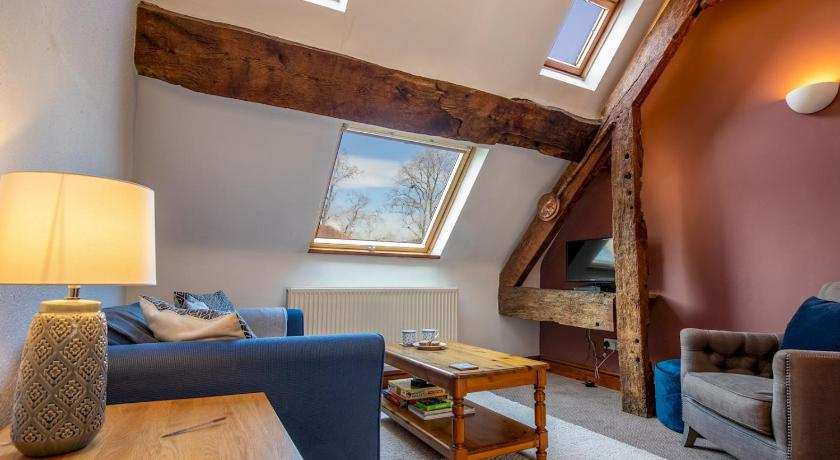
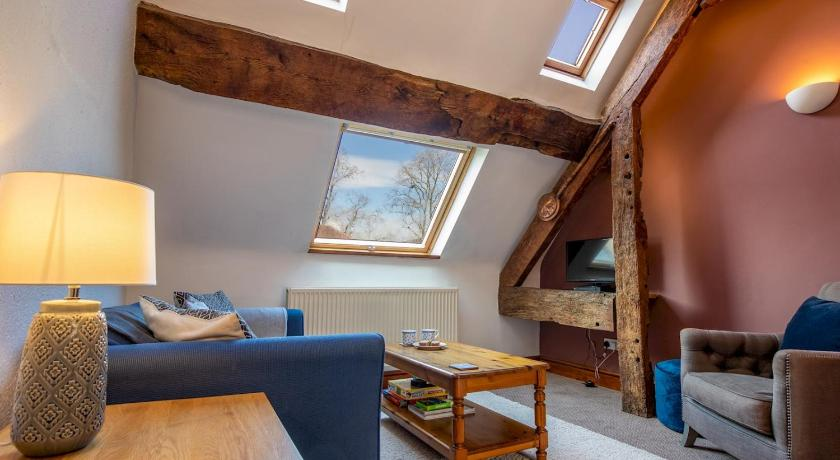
- pen [161,415,228,438]
